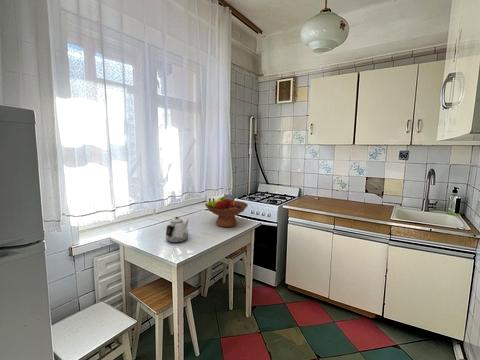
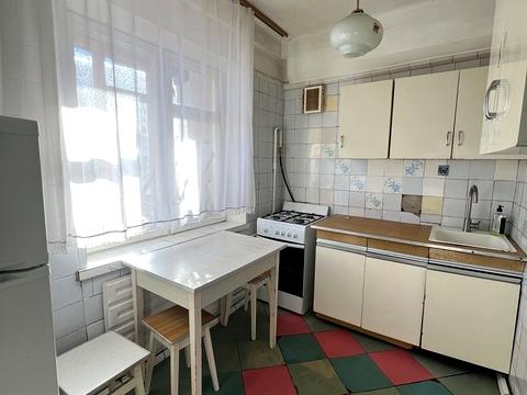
- fruit bowl [204,196,249,228]
- teapot [165,216,190,244]
